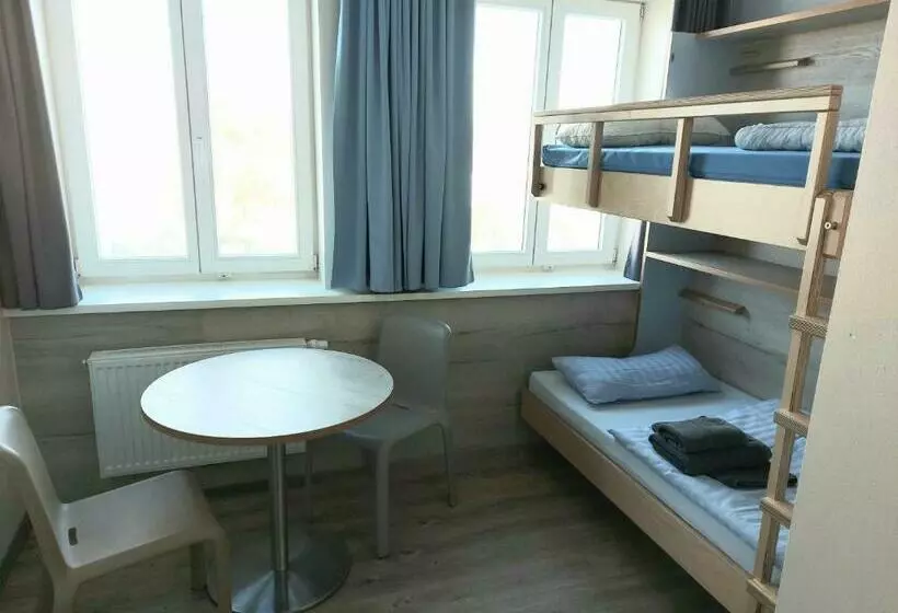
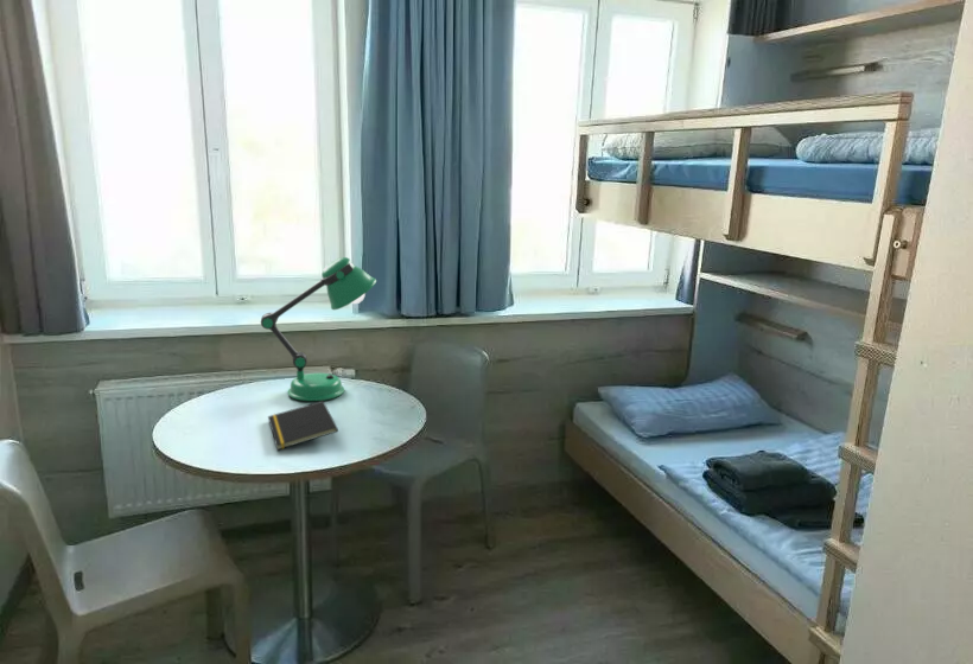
+ notepad [267,401,339,452]
+ desk lamp [260,256,377,402]
